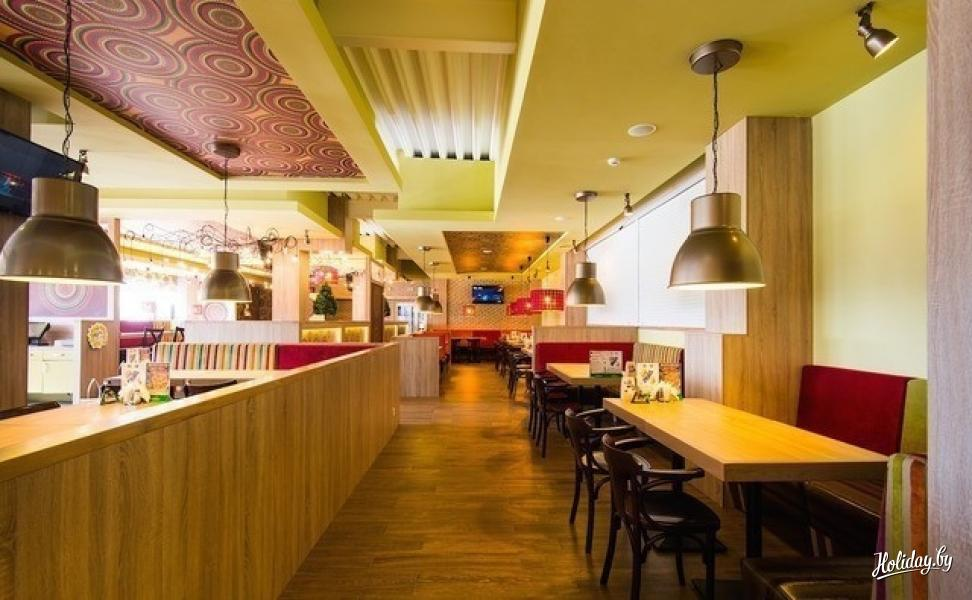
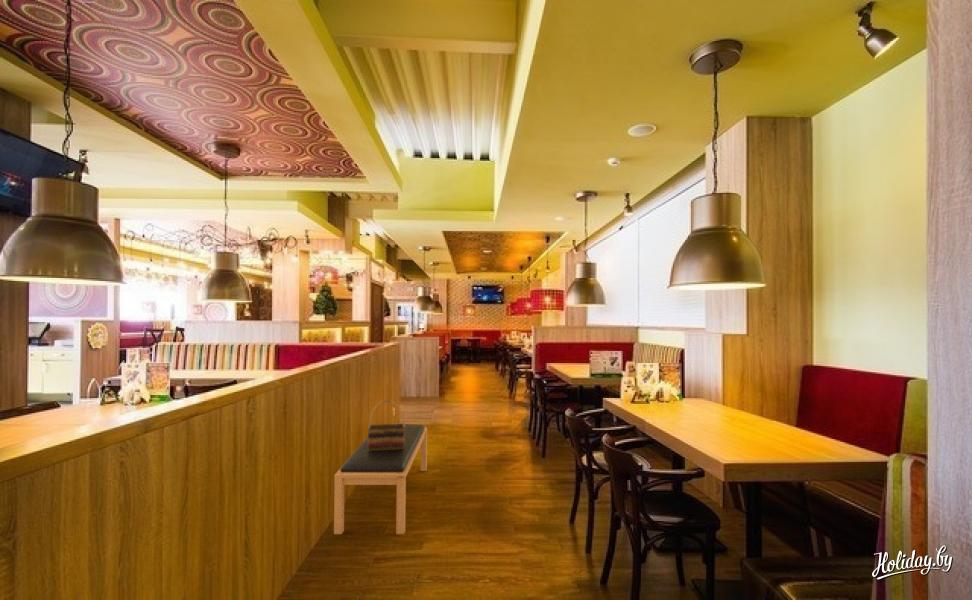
+ bench [333,424,428,535]
+ woven basket [367,399,406,451]
